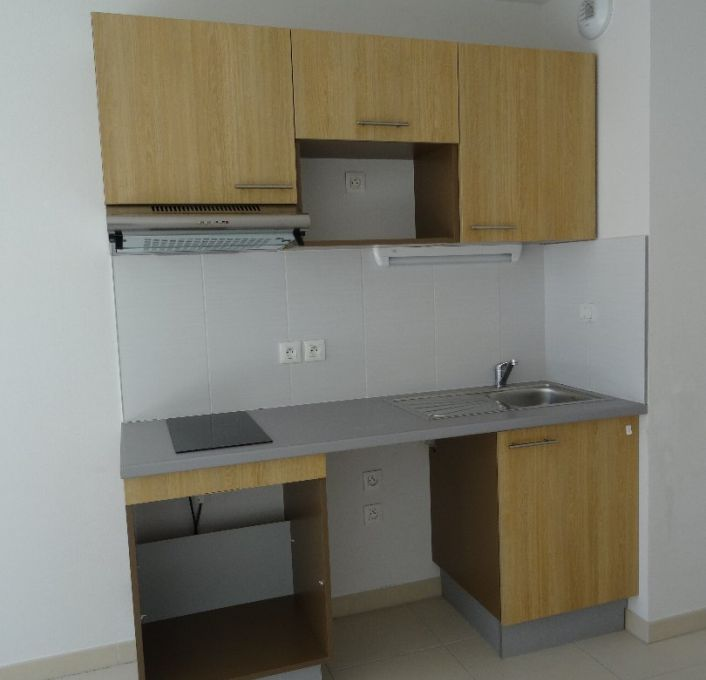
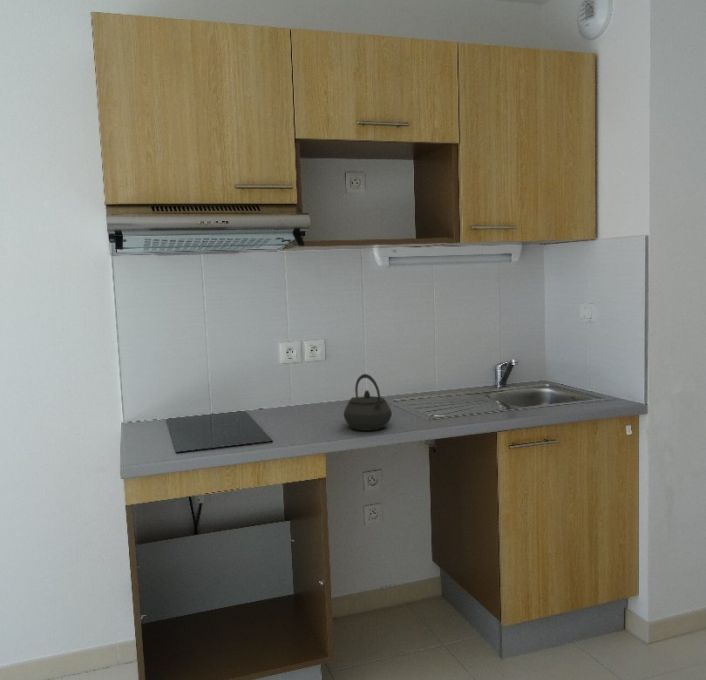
+ kettle [343,373,393,432]
